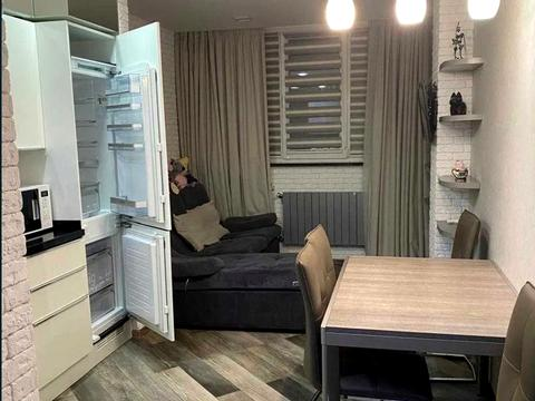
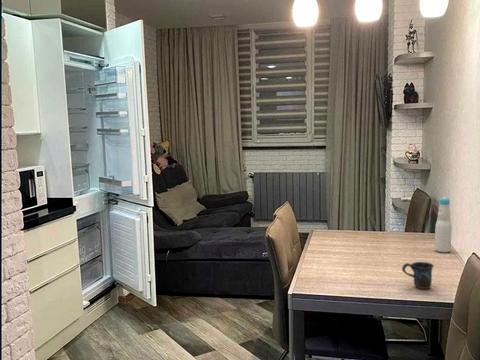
+ bottle [434,196,453,254]
+ mug [401,261,435,290]
